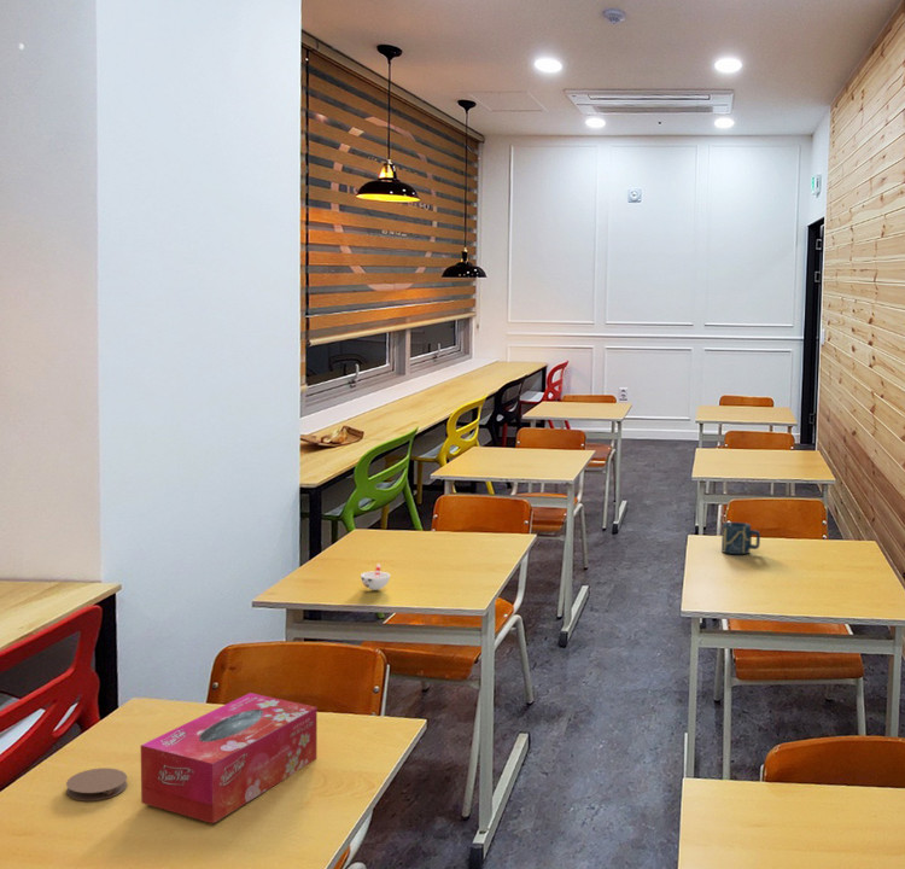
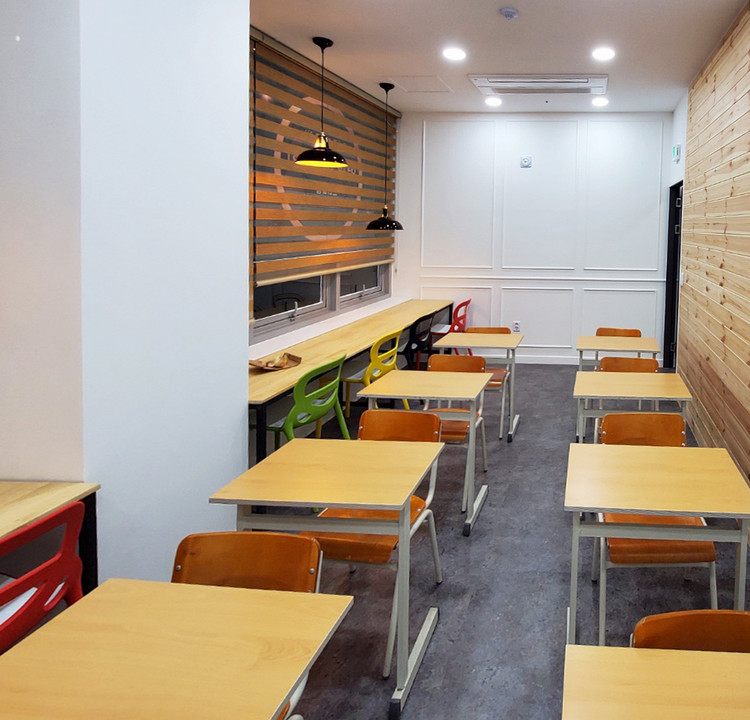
- tissue box [140,692,319,824]
- coaster [65,768,128,801]
- cup [720,521,761,555]
- cup [360,562,391,591]
